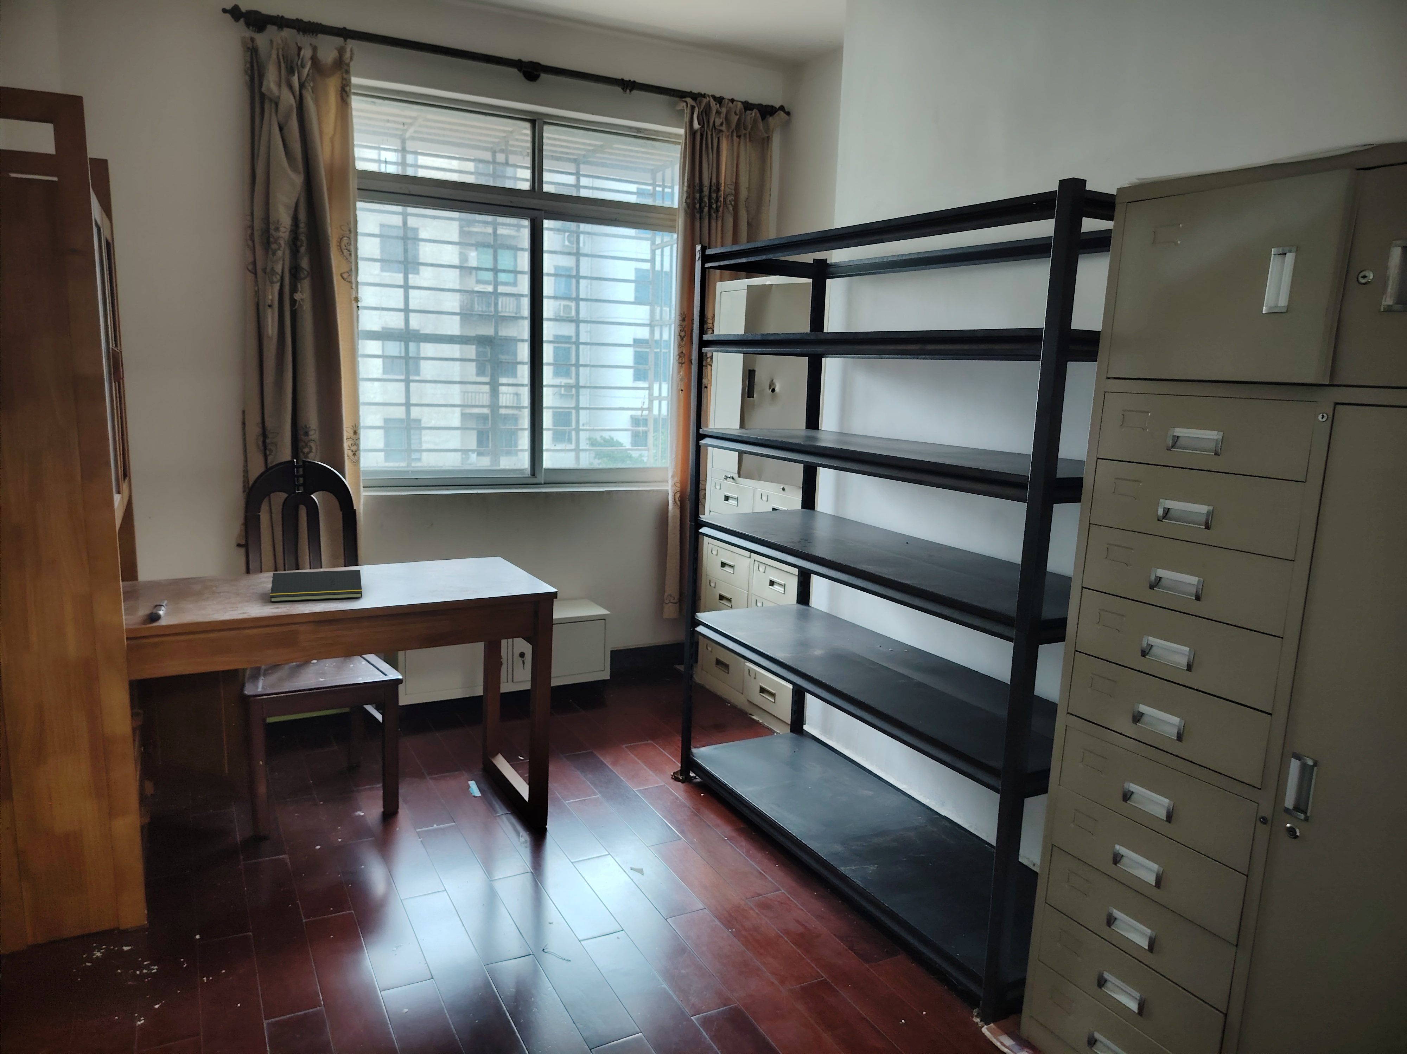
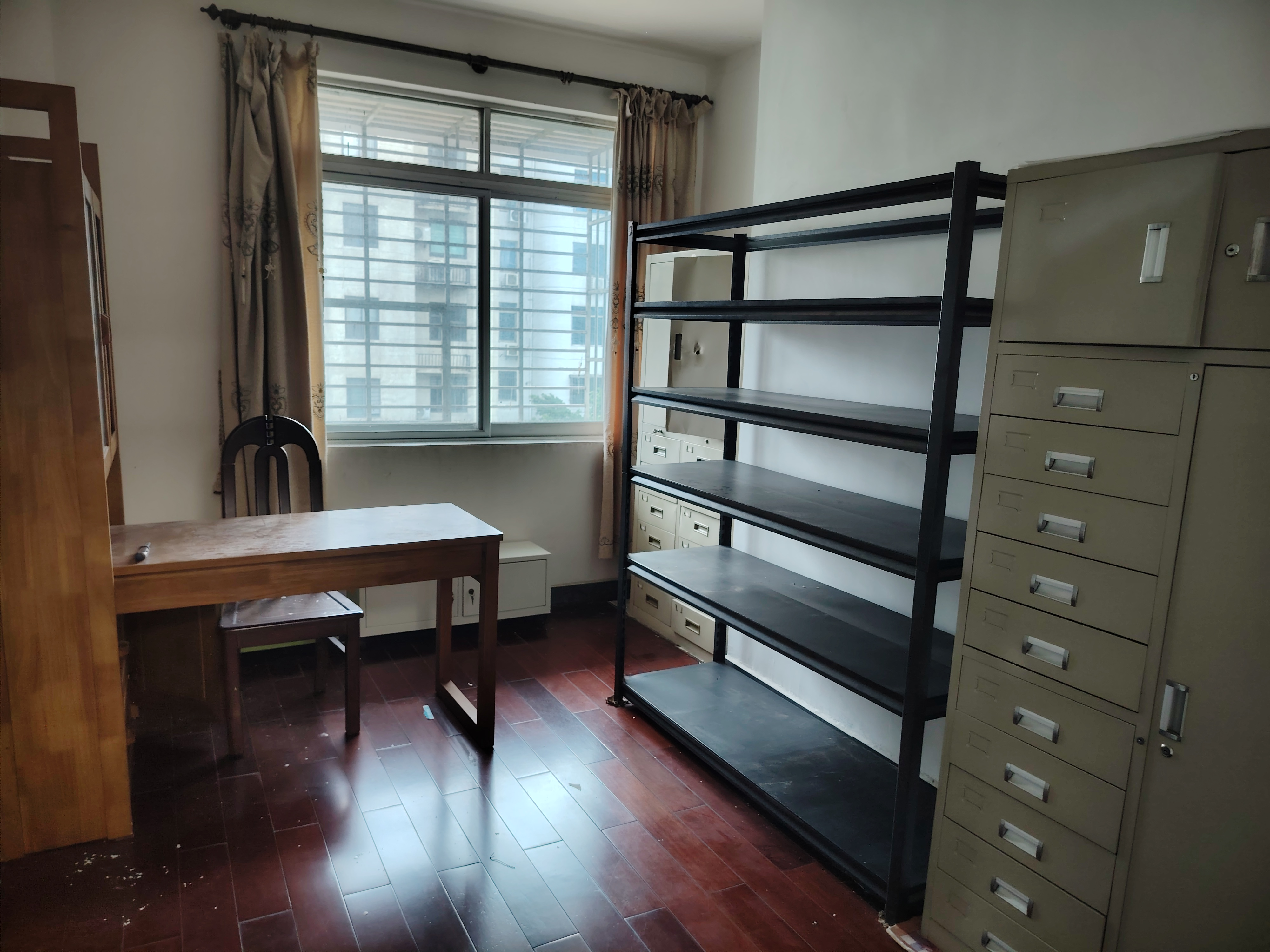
- notepad [270,569,362,602]
